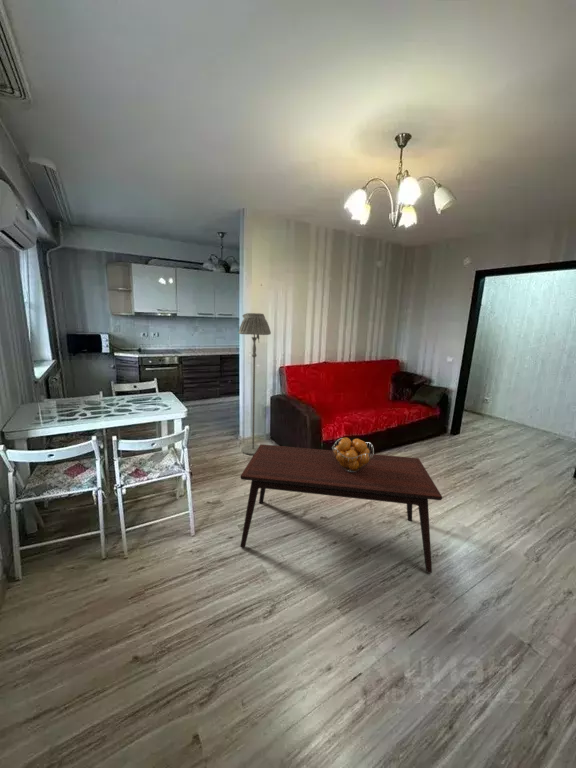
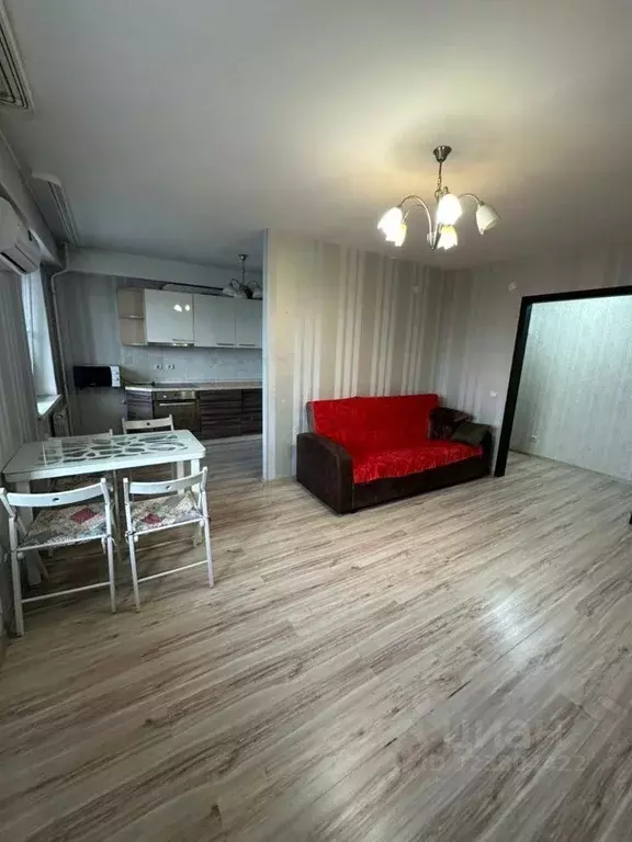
- floor lamp [237,312,272,456]
- fruit basket [331,437,375,472]
- coffee table [239,443,443,574]
